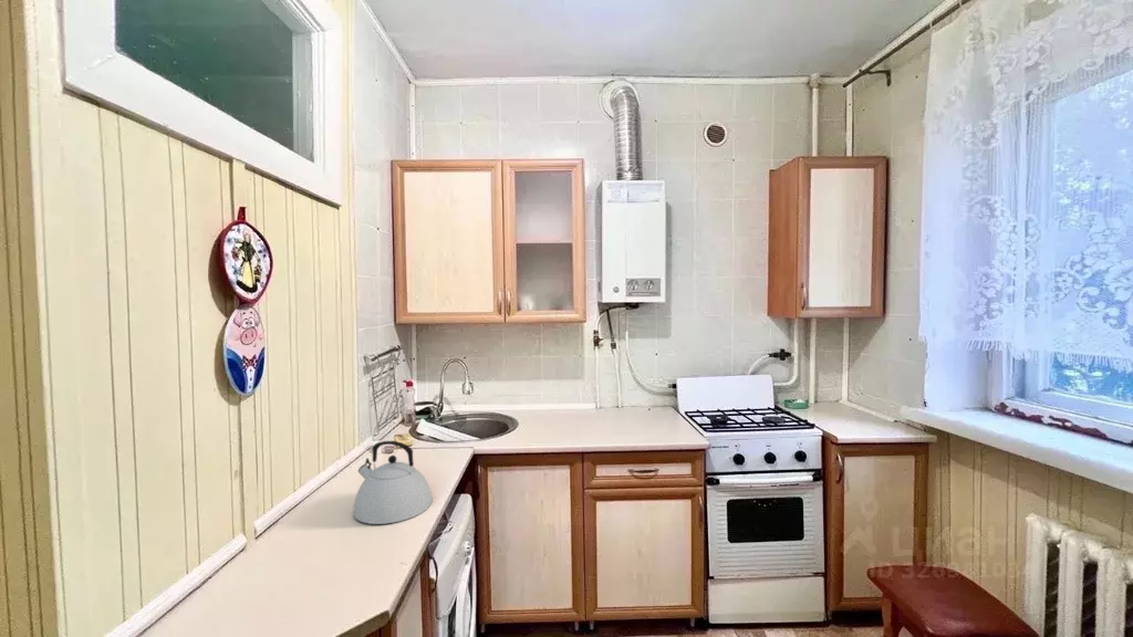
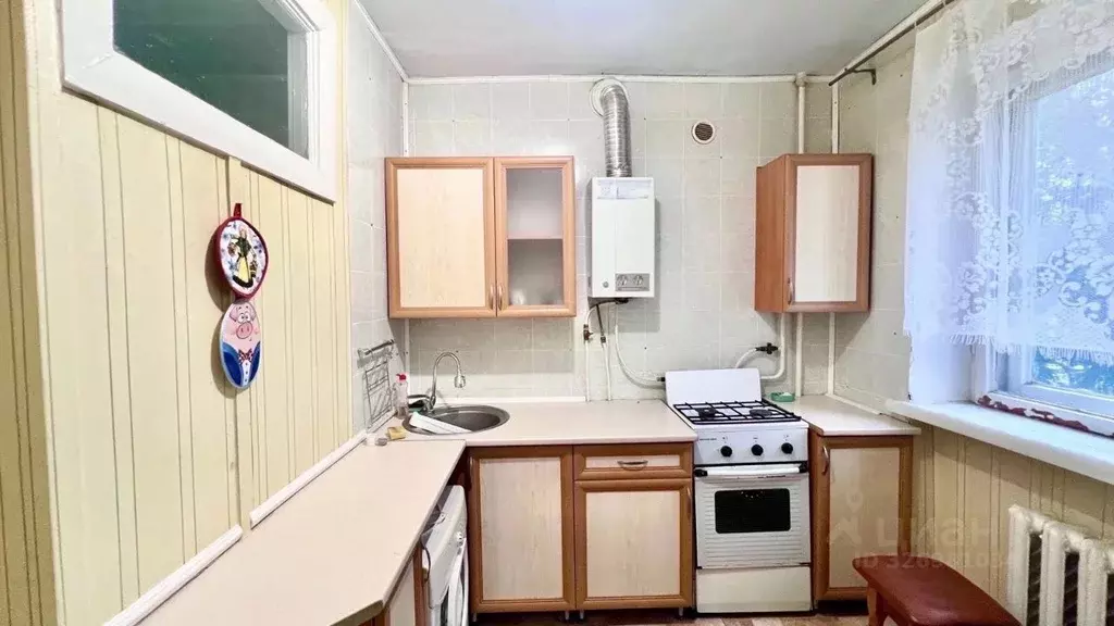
- kettle [352,440,433,525]
